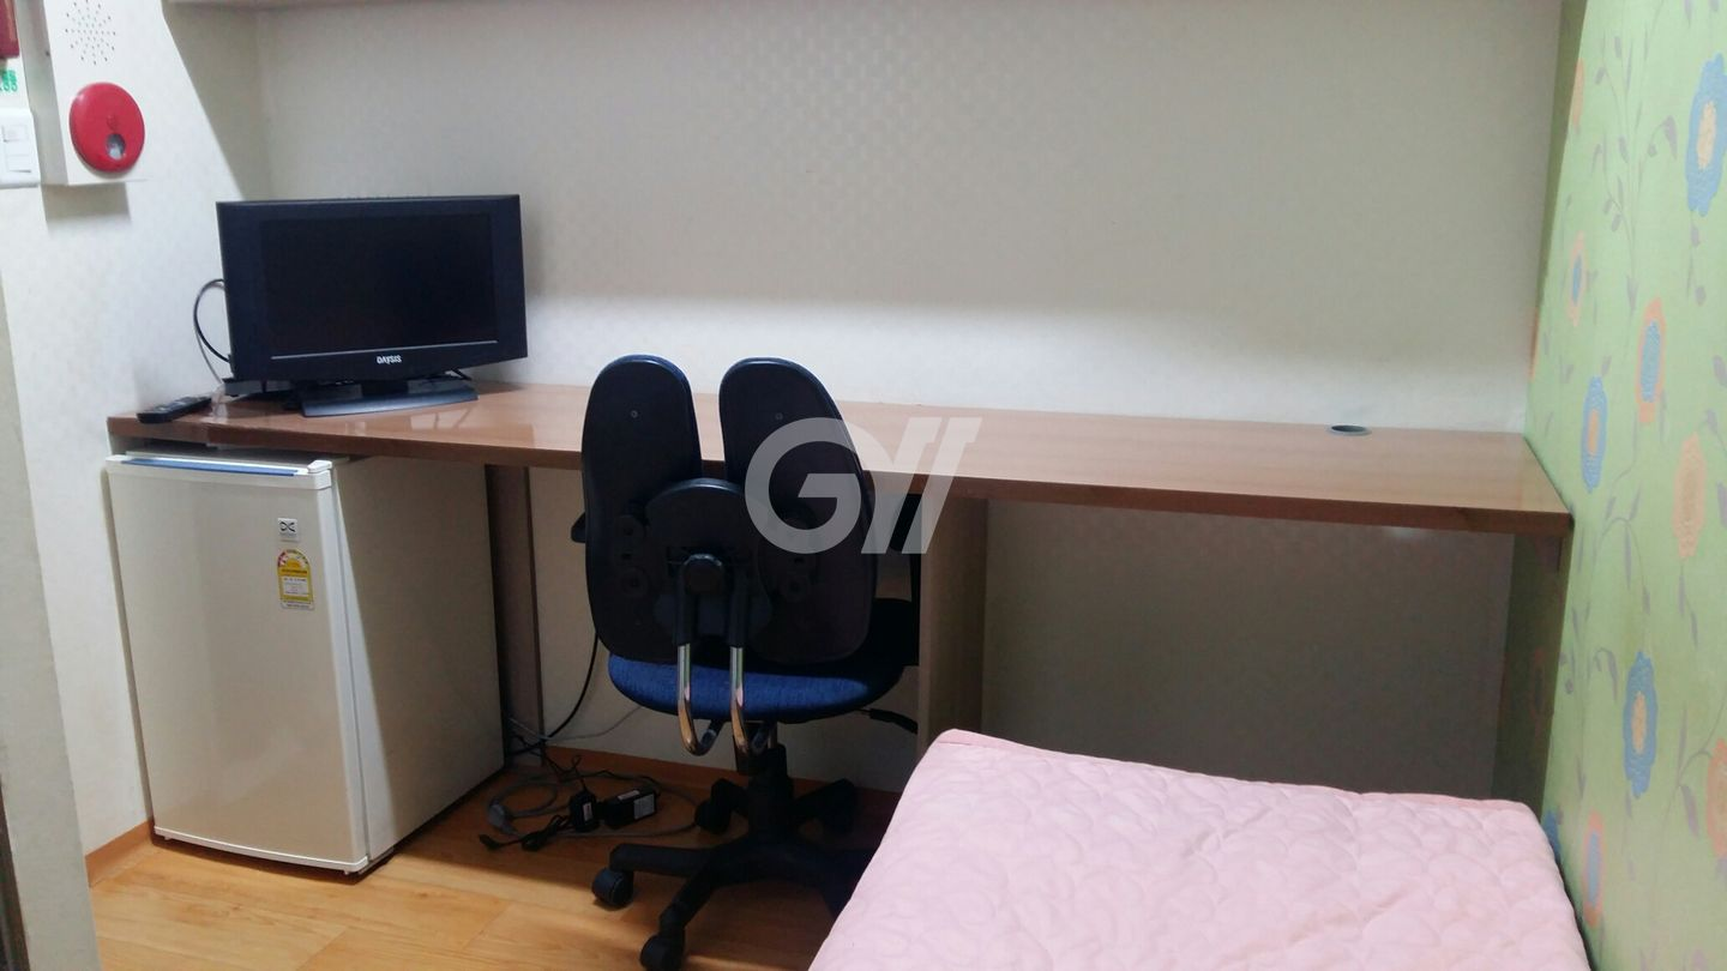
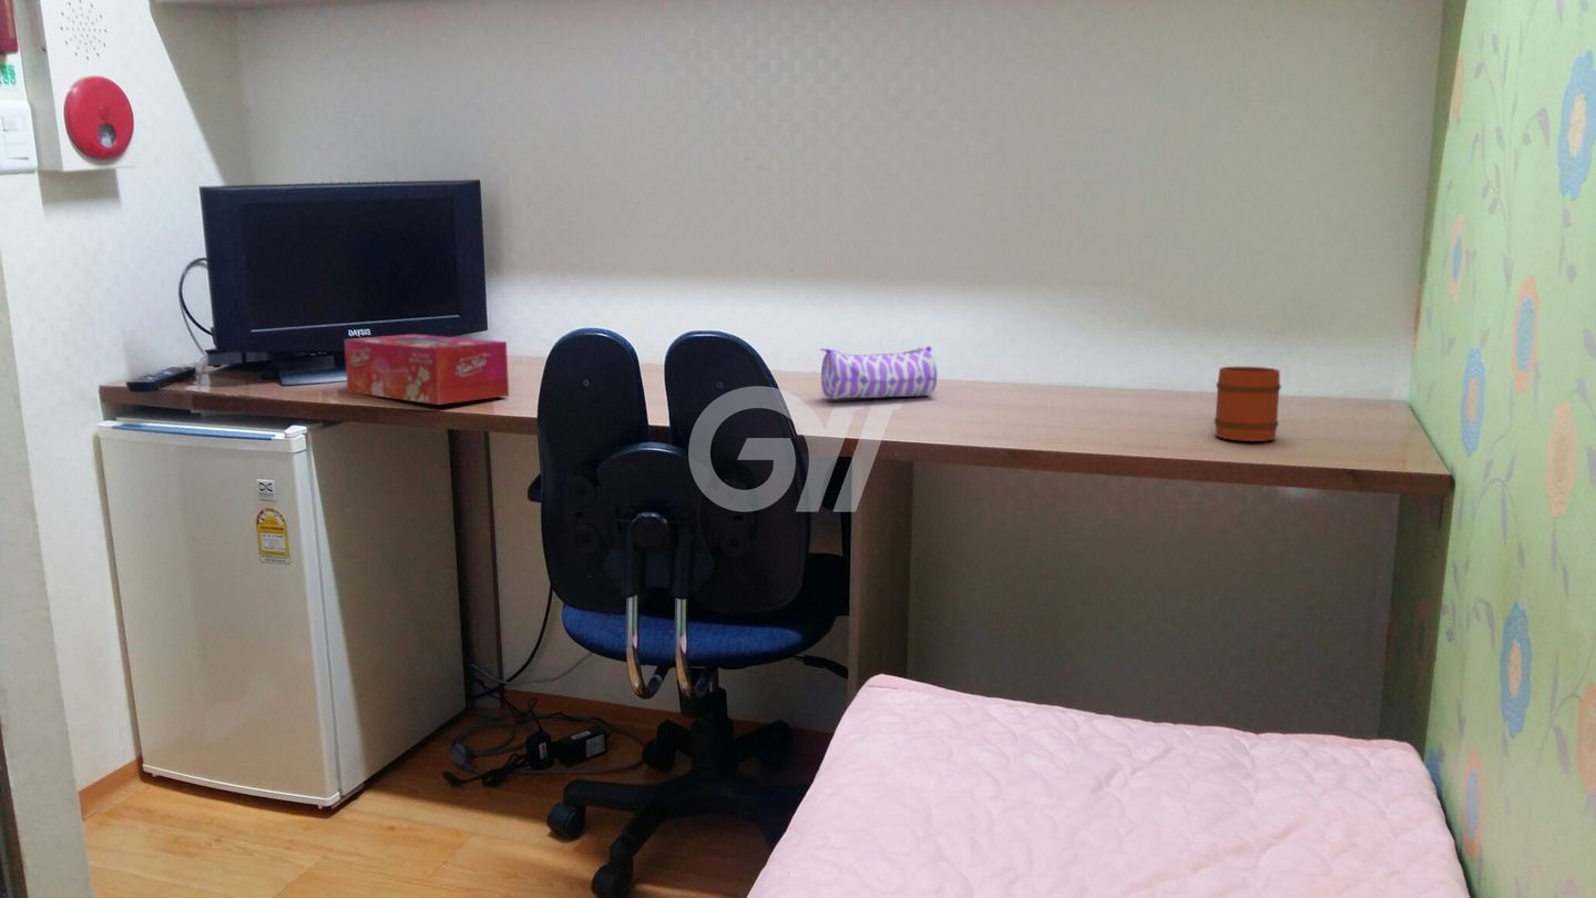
+ mug [1214,366,1282,442]
+ pencil case [819,345,938,400]
+ tissue box [342,333,510,406]
